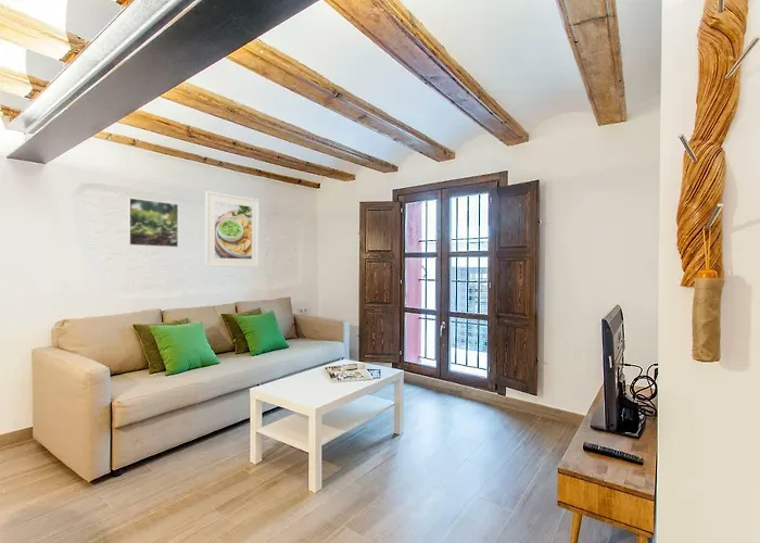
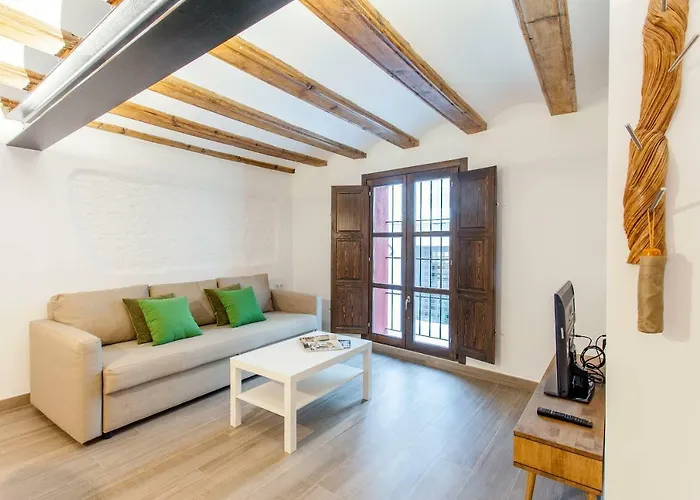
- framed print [204,190,261,268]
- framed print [127,197,179,249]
